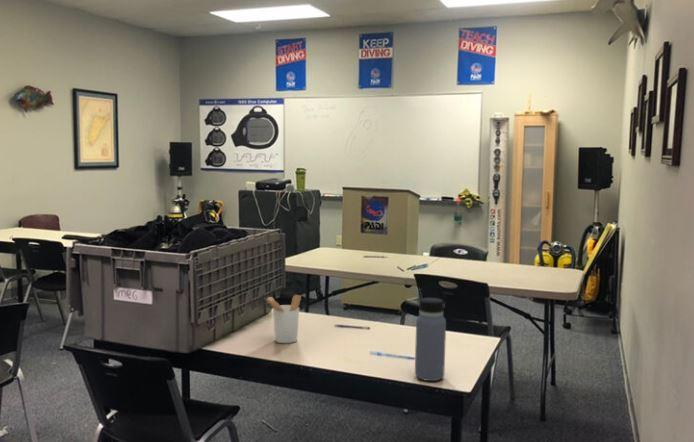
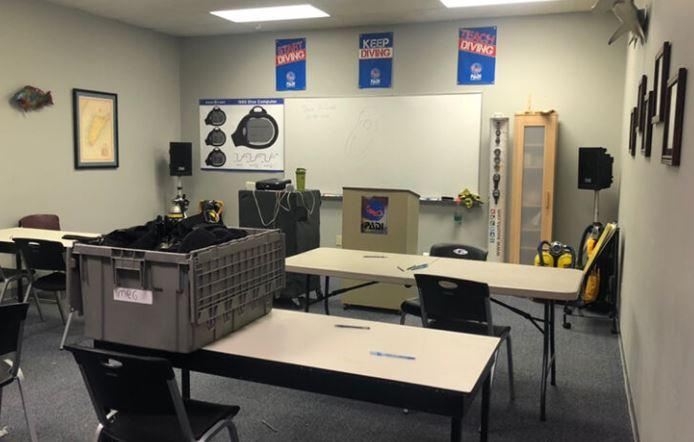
- water bottle [414,284,447,382]
- utensil holder [264,294,302,344]
